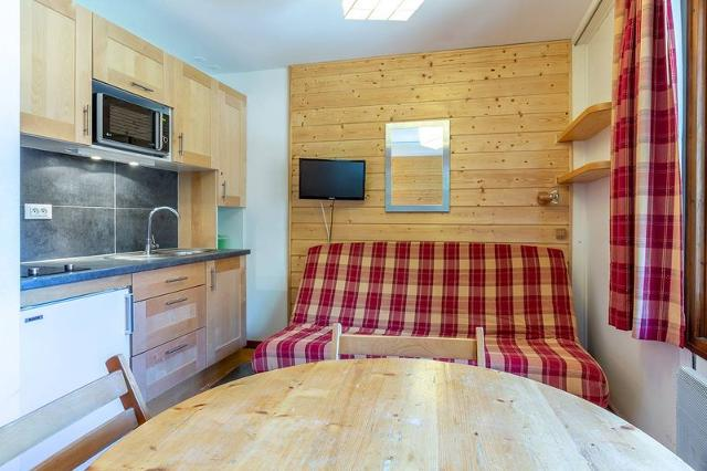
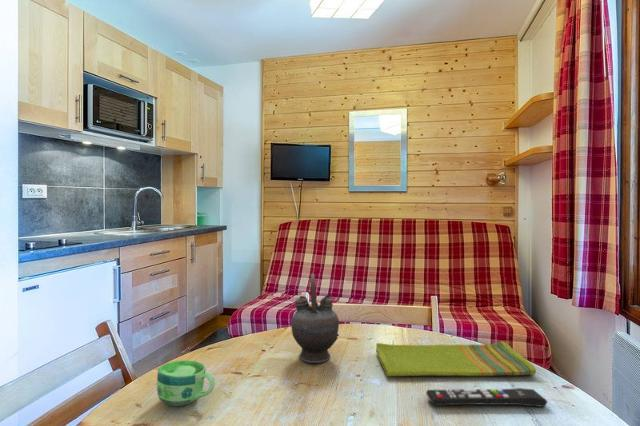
+ cup [156,360,216,407]
+ teapot [290,273,340,364]
+ dish towel [375,340,537,378]
+ remote control [425,387,549,408]
